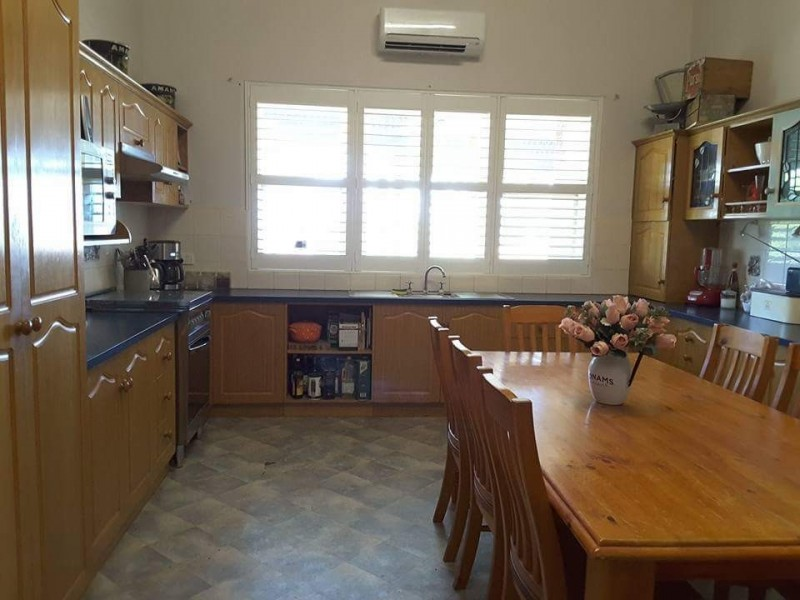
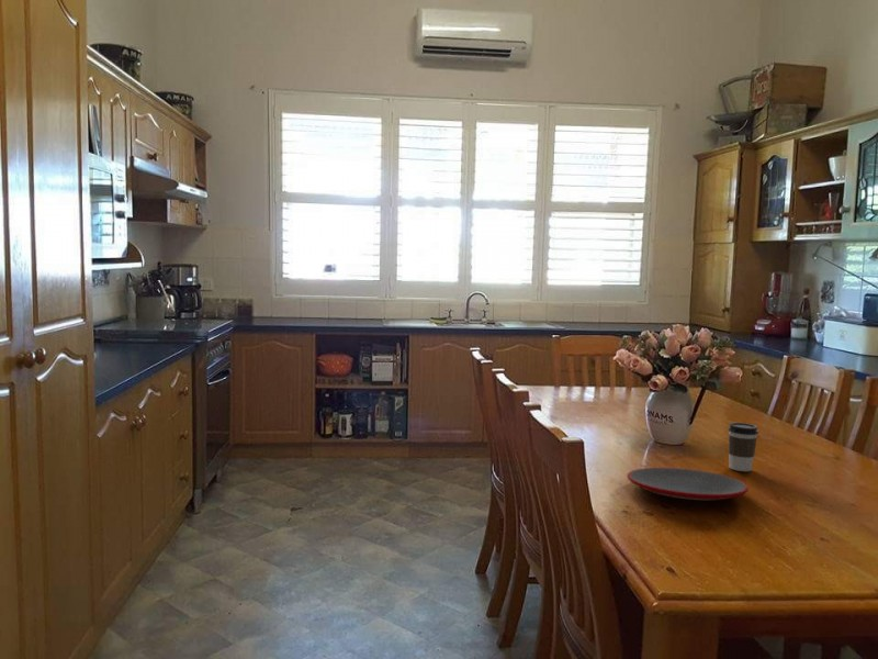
+ plate [626,467,750,501]
+ coffee cup [727,422,759,472]
